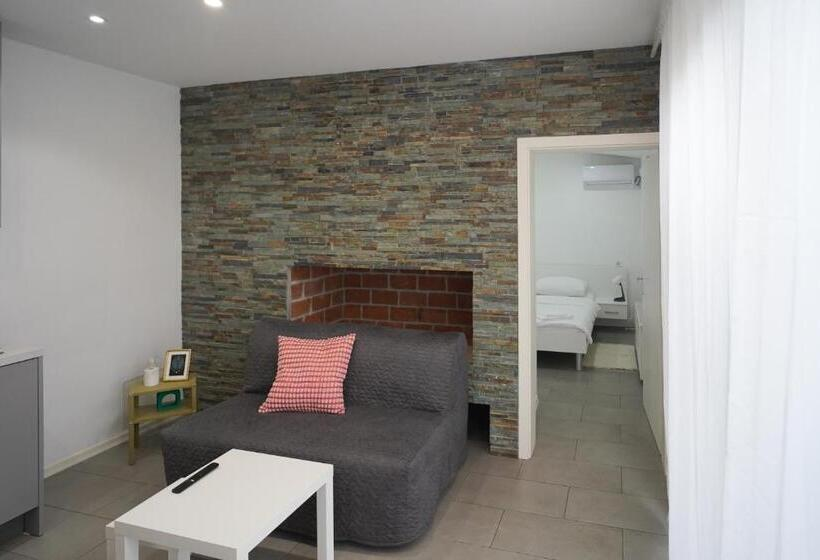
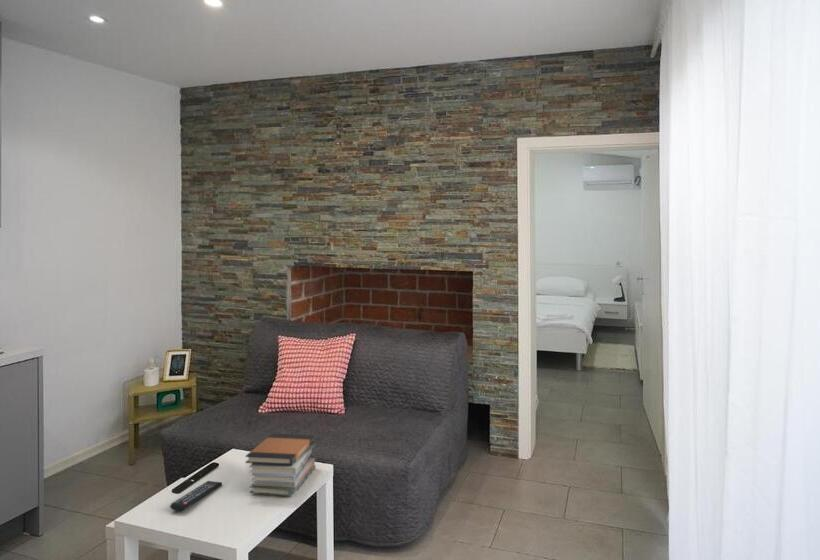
+ book stack [244,433,317,497]
+ remote control [169,480,223,512]
